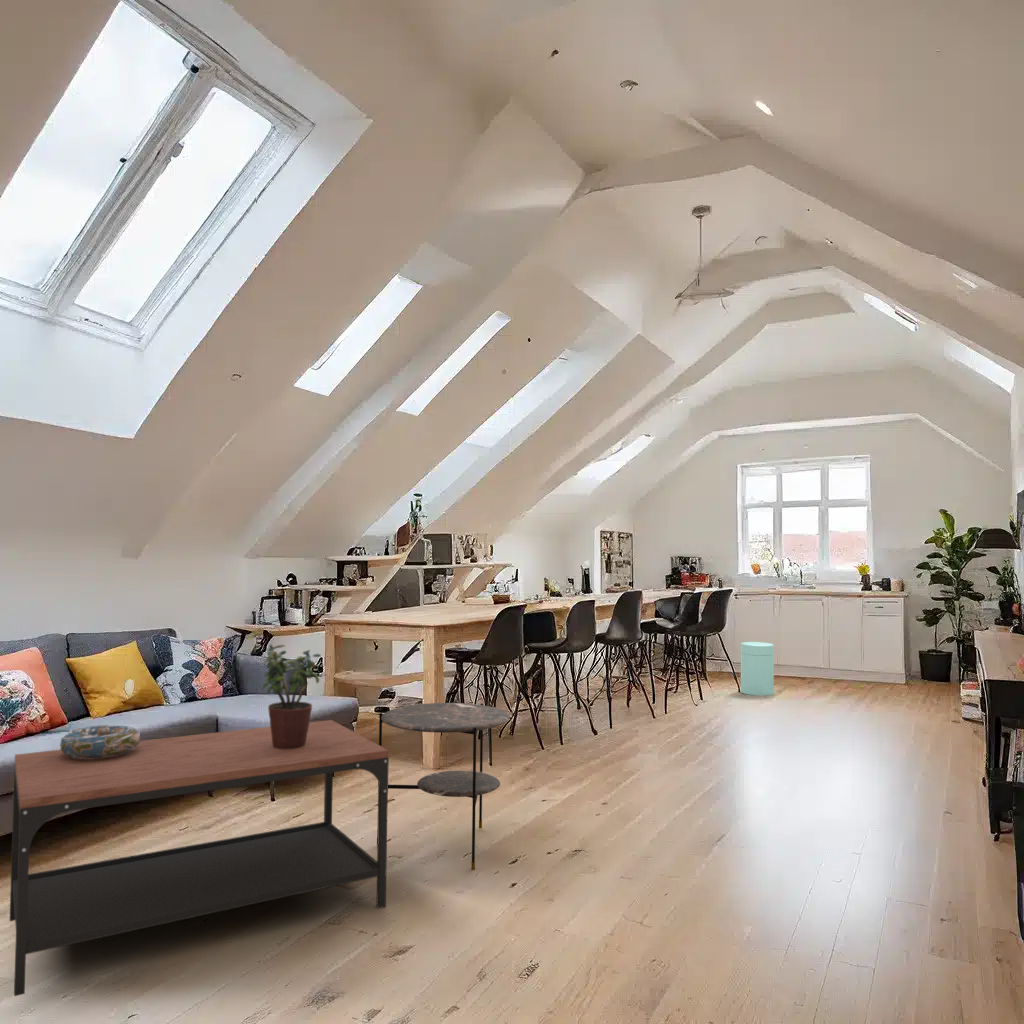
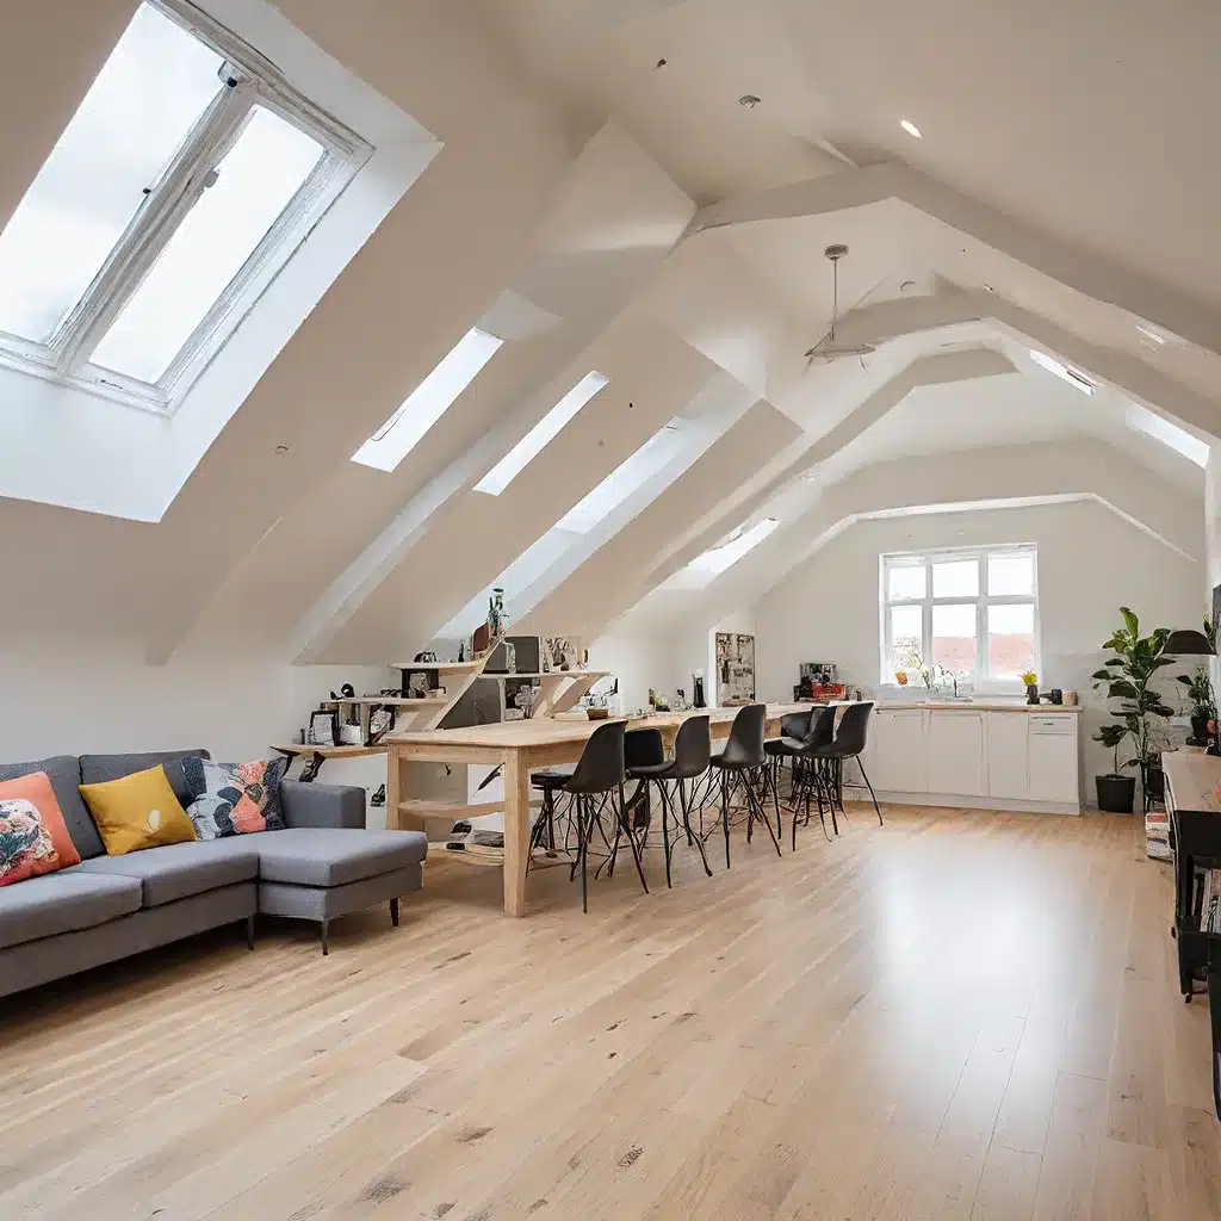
- side table [376,702,511,871]
- decorative bowl [59,723,142,759]
- trash can [740,641,775,696]
- potted plant [262,643,322,749]
- coffee table [9,719,390,997]
